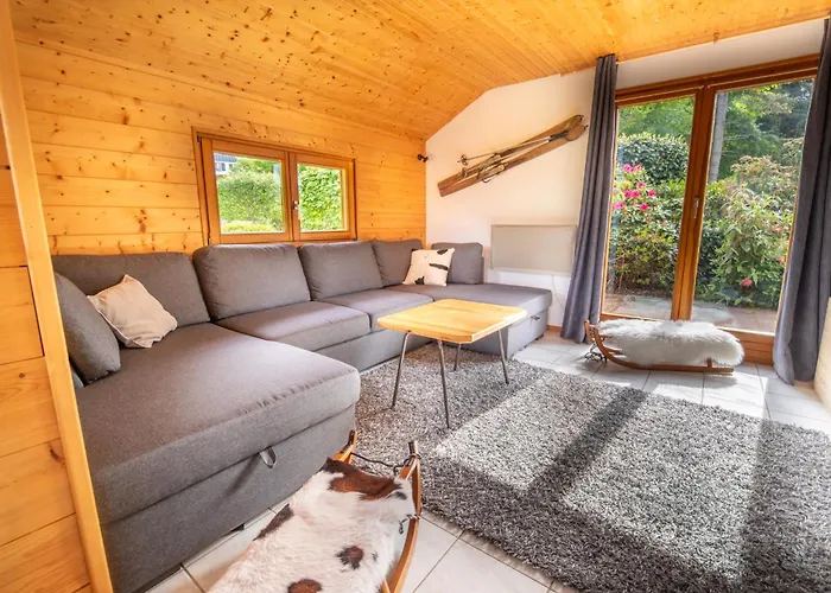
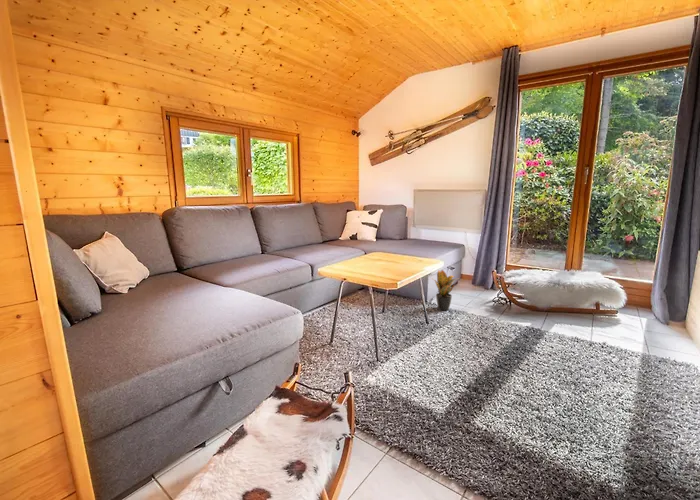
+ potted plant [430,269,459,311]
